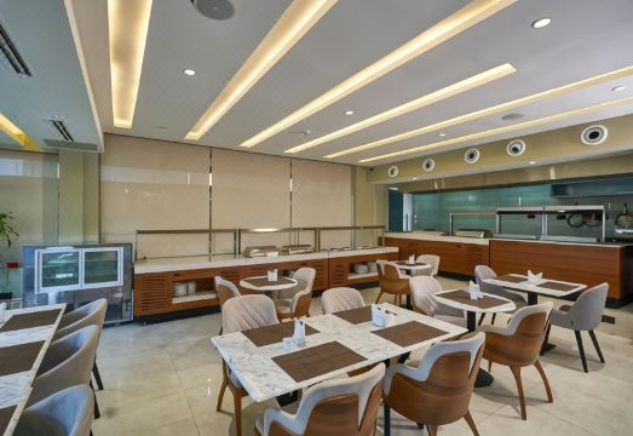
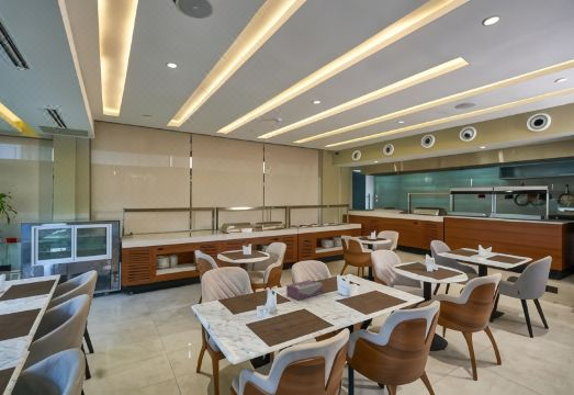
+ tissue box [285,279,324,302]
